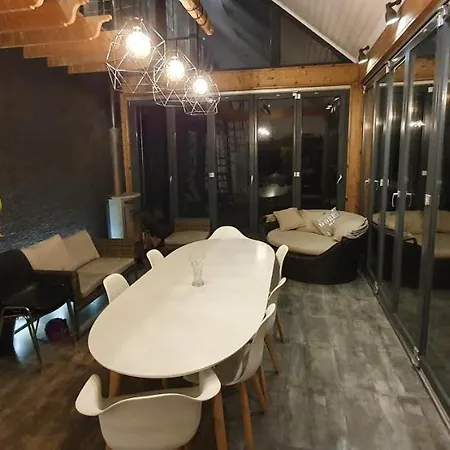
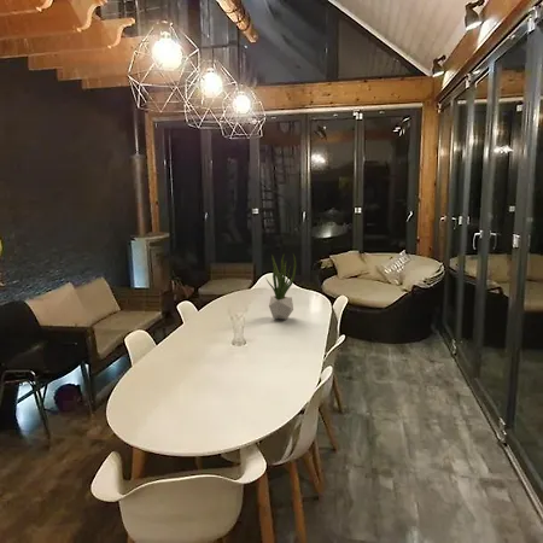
+ potted plant [264,253,297,321]
